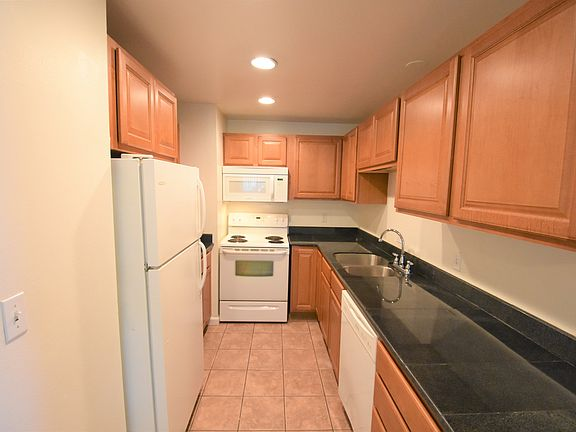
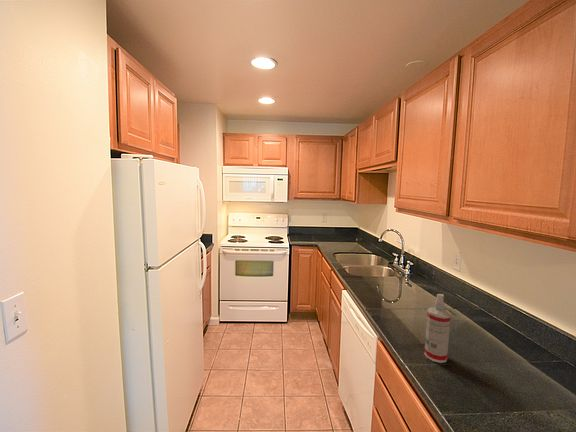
+ spray bottle [423,293,452,364]
